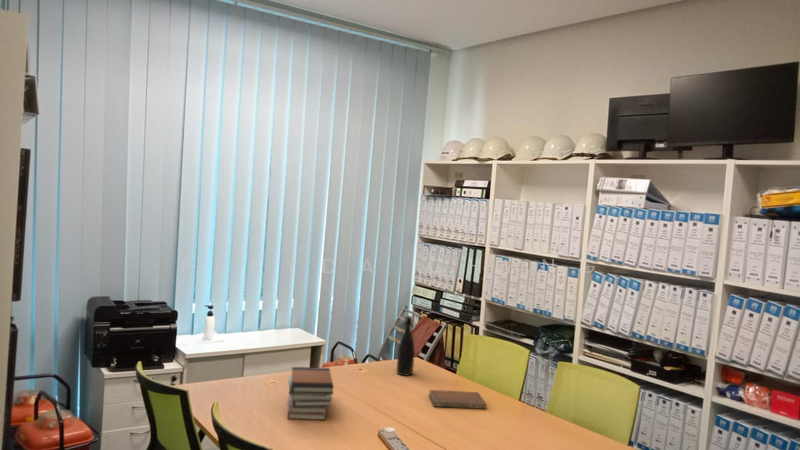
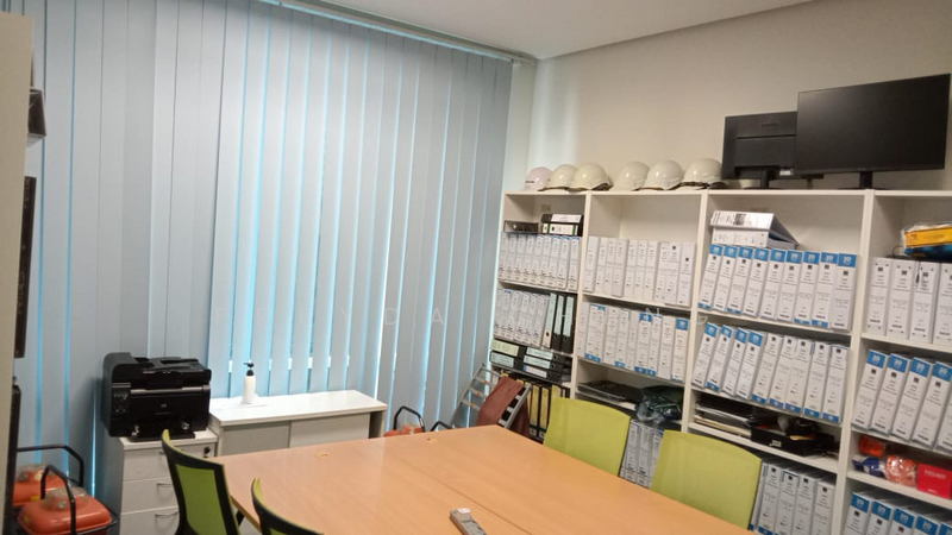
- notebook [428,389,487,410]
- book stack [286,366,335,421]
- bottle [395,315,416,377]
